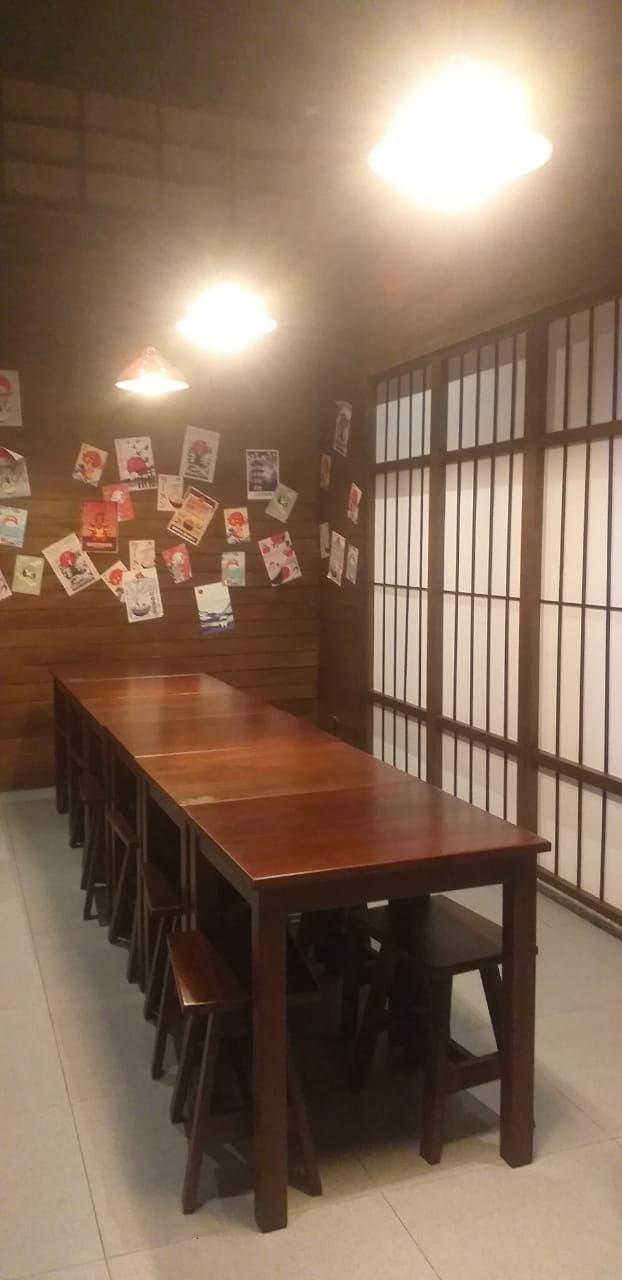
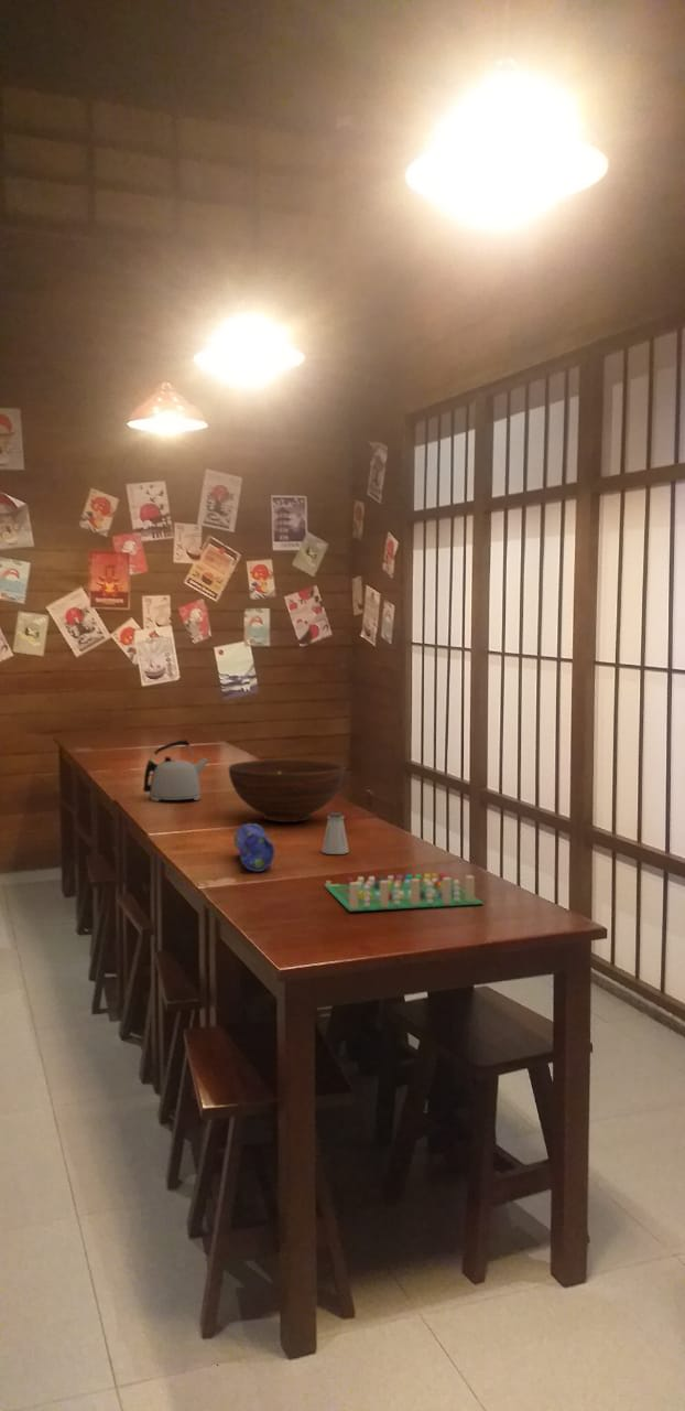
+ kettle [142,739,210,803]
+ fruit bowl [228,758,346,823]
+ saltshaker [320,811,350,855]
+ board game [323,872,486,913]
+ pencil case [232,822,275,873]
